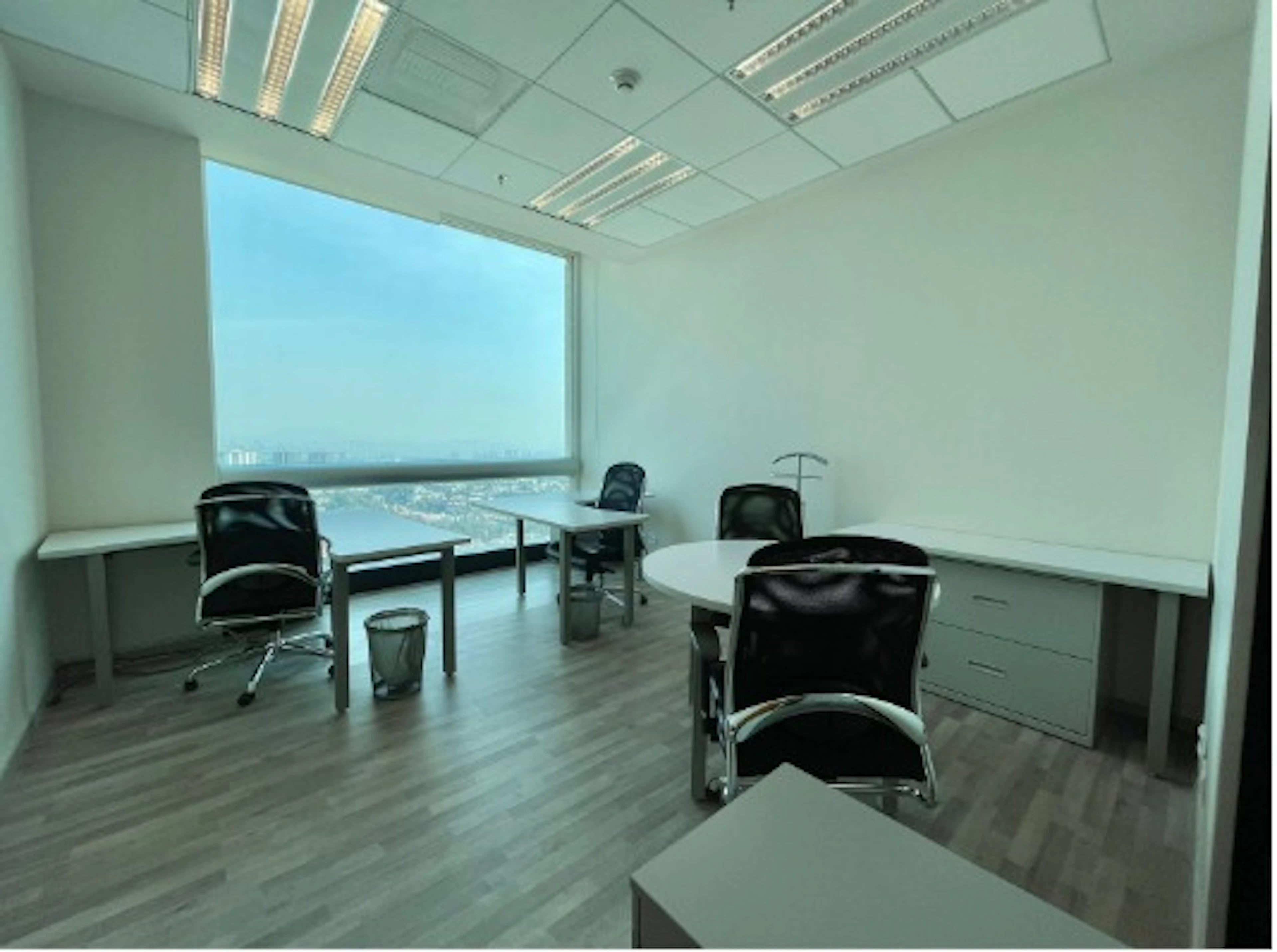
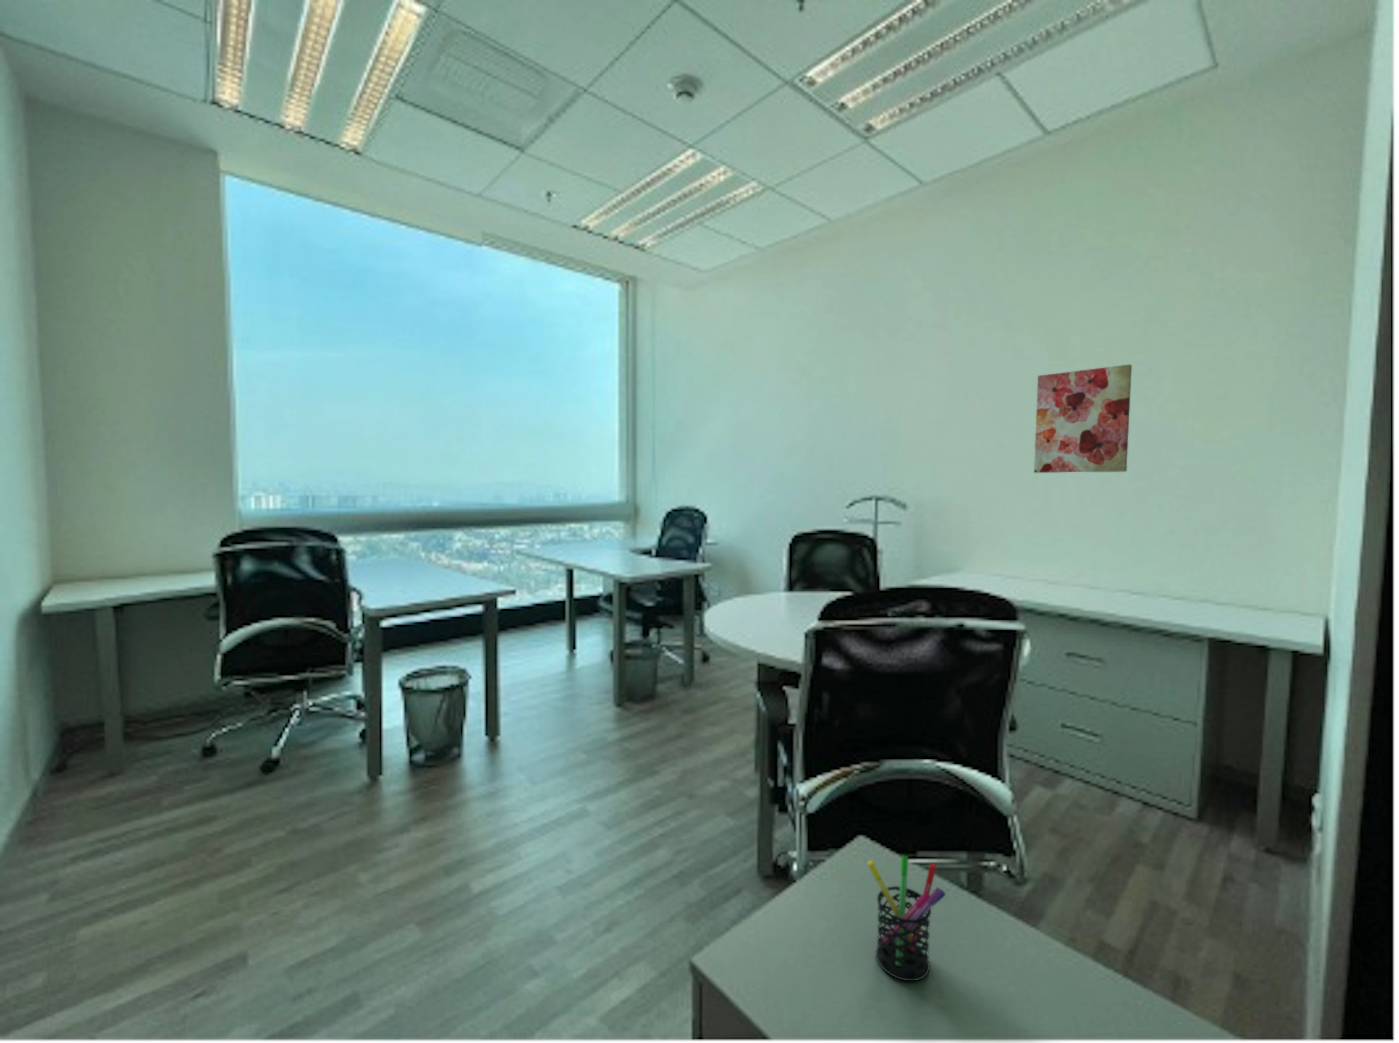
+ pen holder [867,855,945,981]
+ wall art [1033,364,1133,473]
